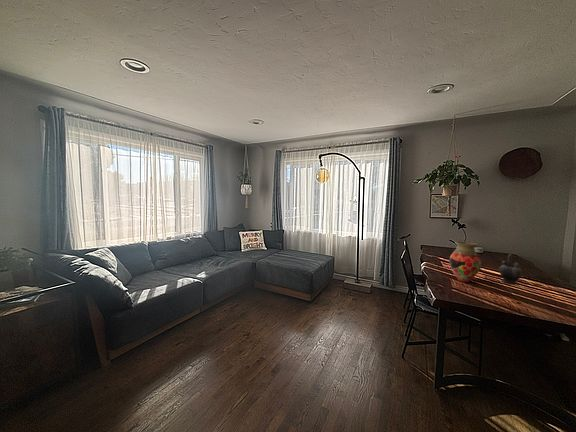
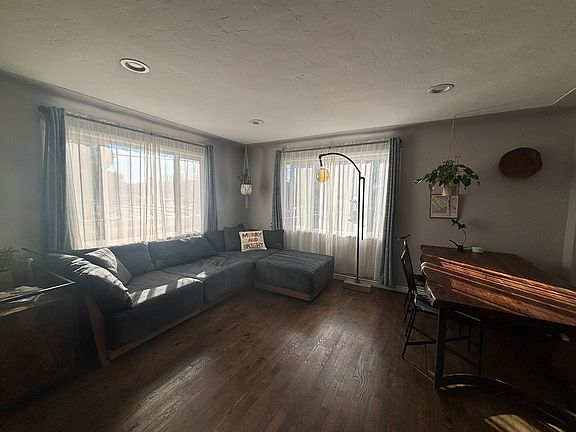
- teapot [498,253,523,285]
- vase [448,241,482,283]
